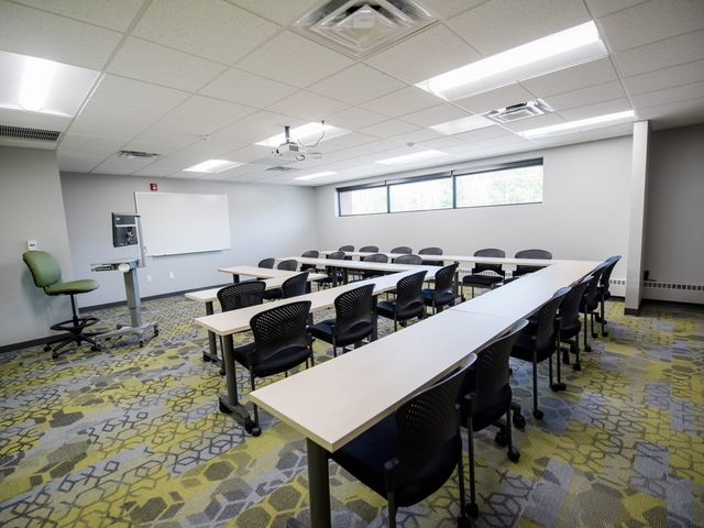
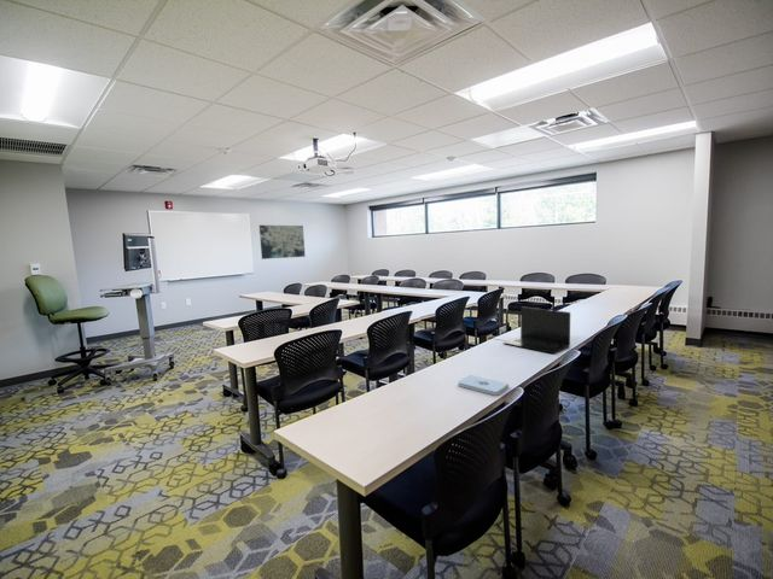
+ notepad [458,374,510,397]
+ wall art [258,224,307,261]
+ laptop [502,306,571,355]
